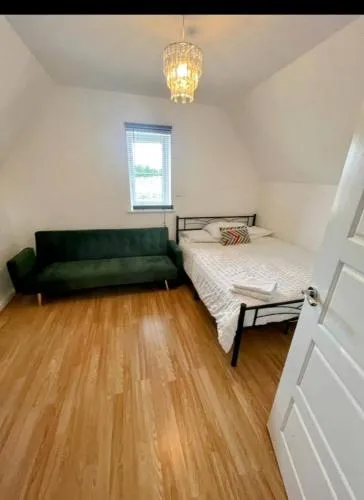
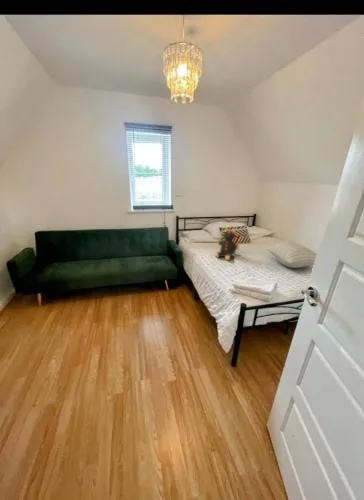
+ teddy bear [214,227,241,261]
+ pillow [265,241,318,269]
